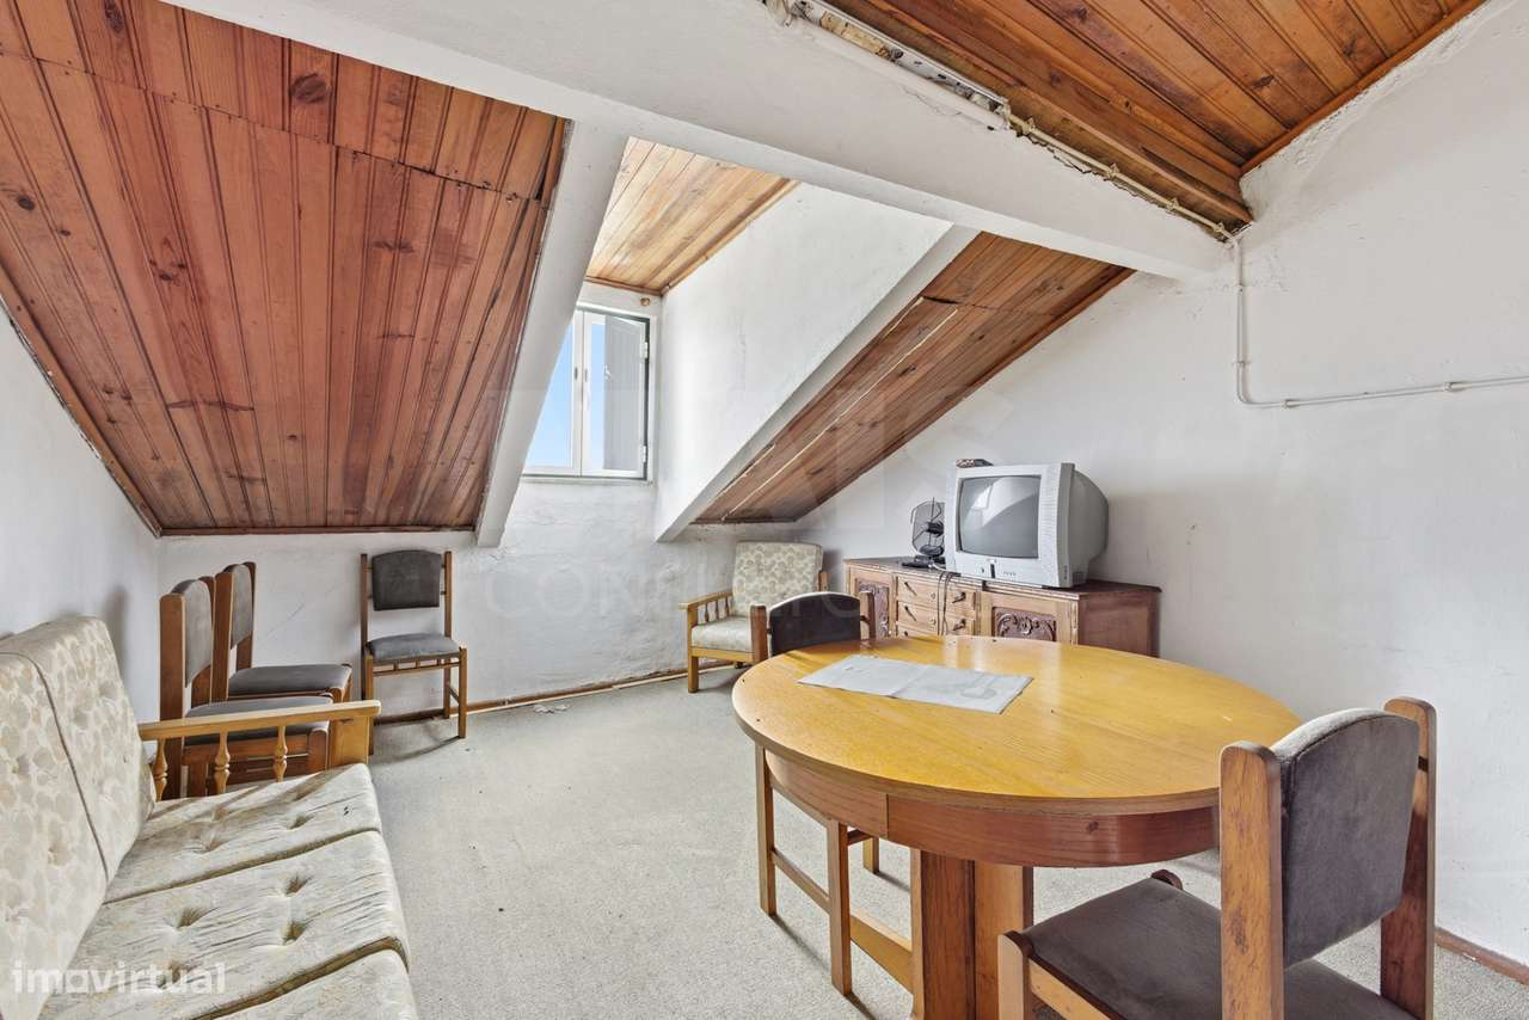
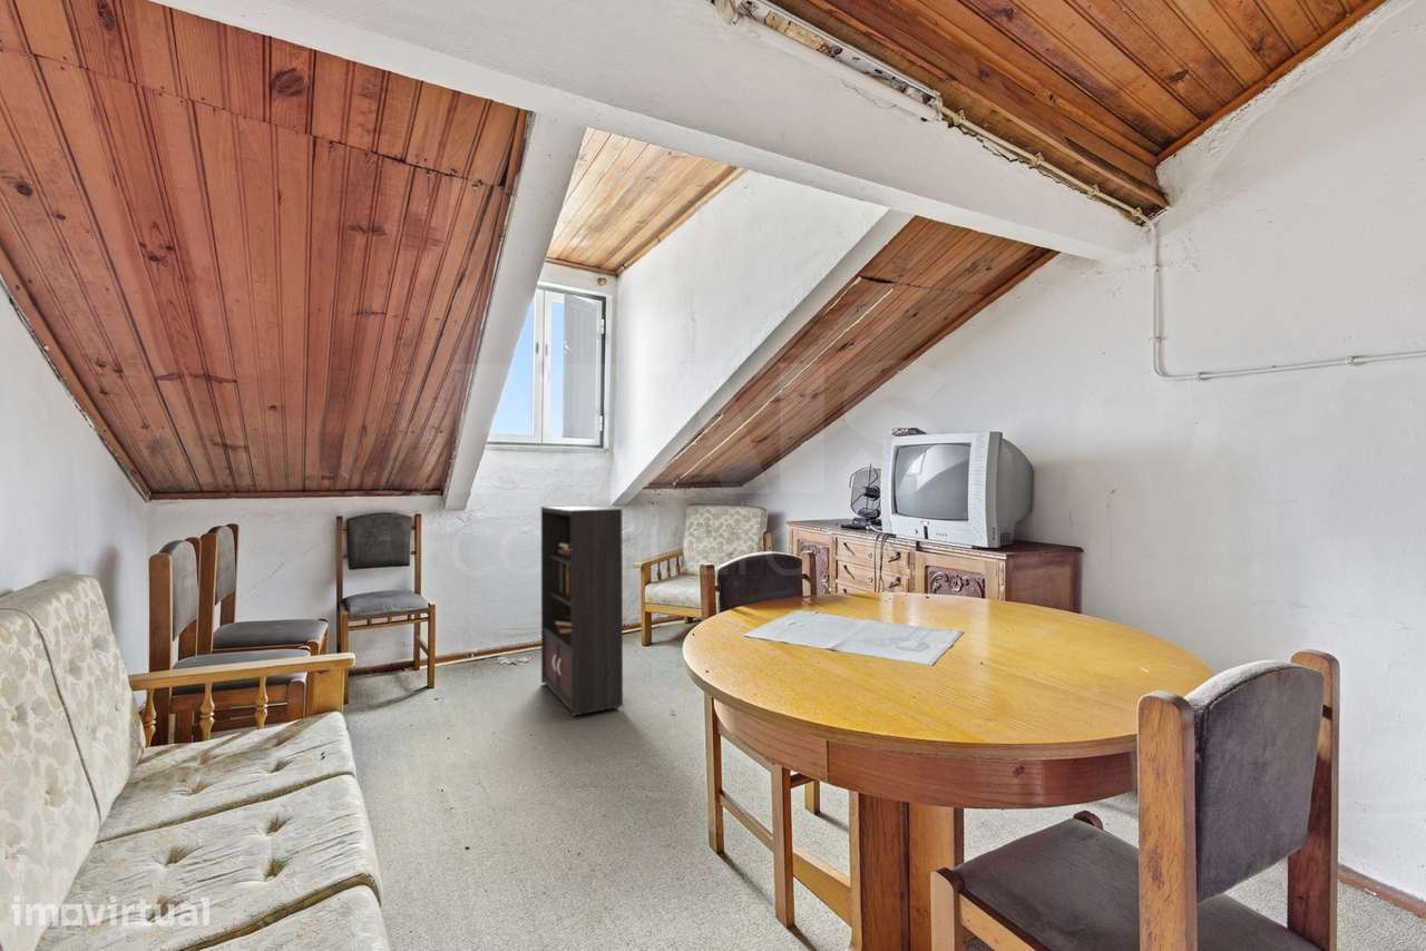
+ bookcase [540,504,675,717]
